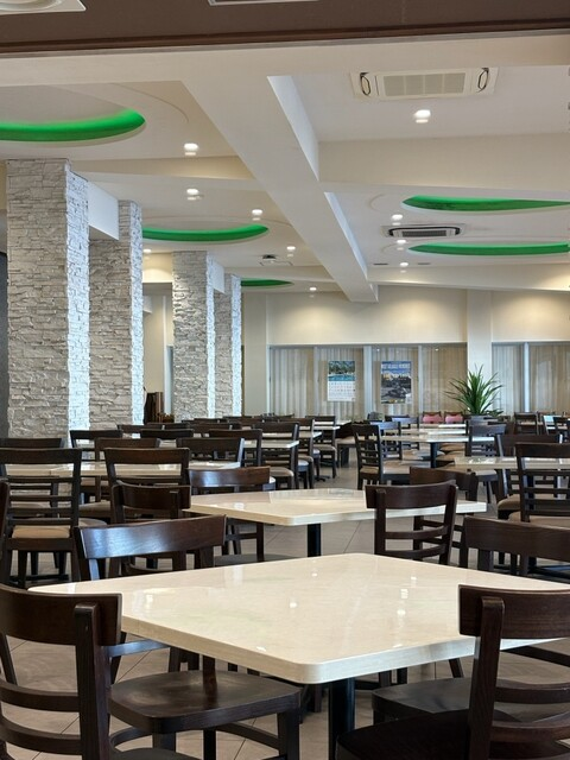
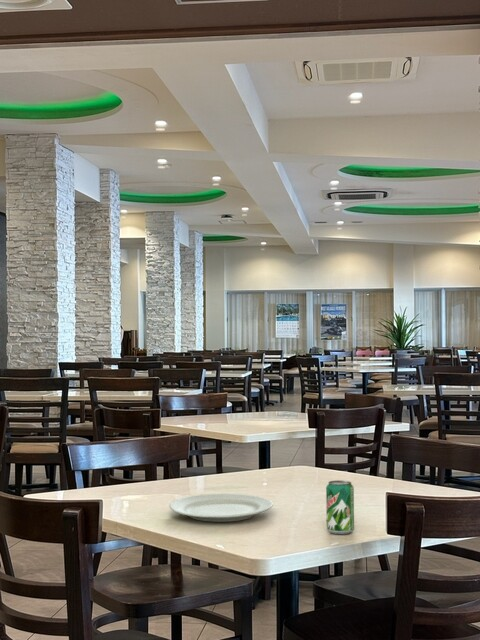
+ chinaware [168,493,274,523]
+ beverage can [325,479,355,535]
